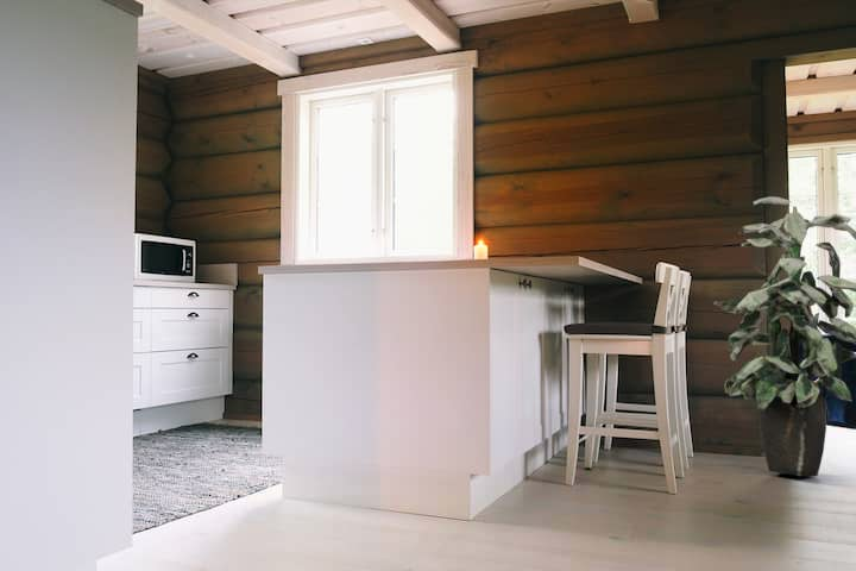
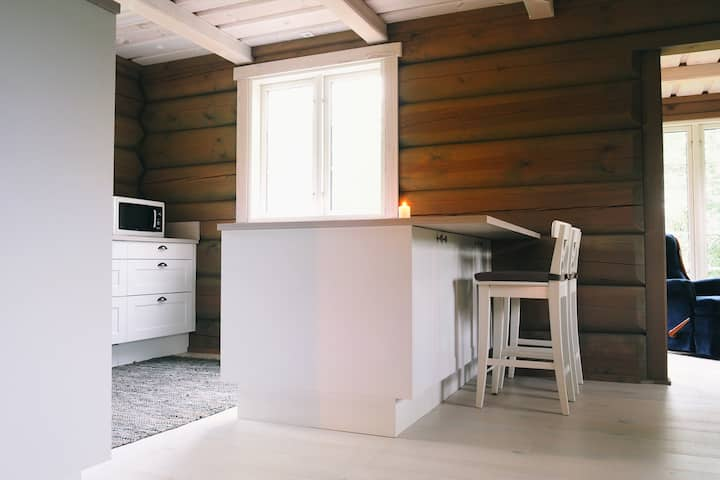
- indoor plant [712,195,856,477]
